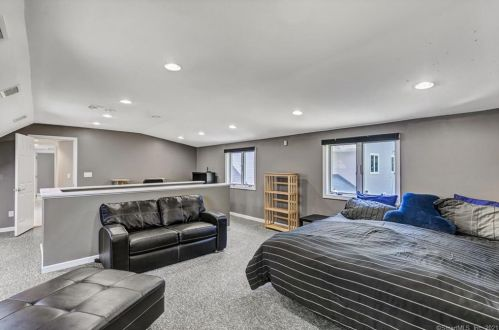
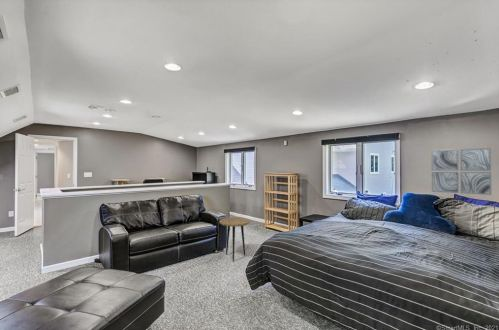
+ wall art [431,147,492,196]
+ side table [218,216,251,262]
